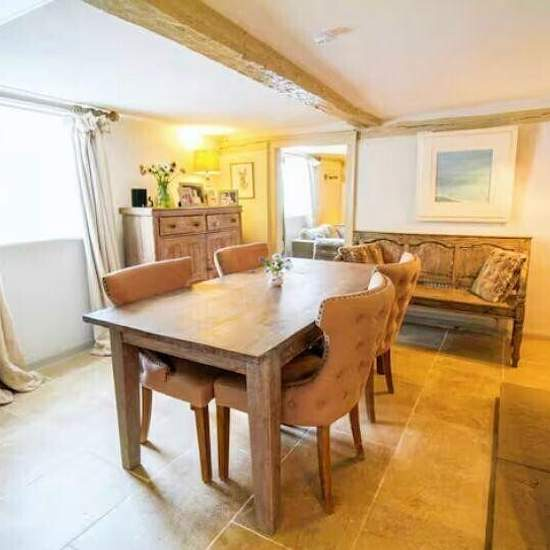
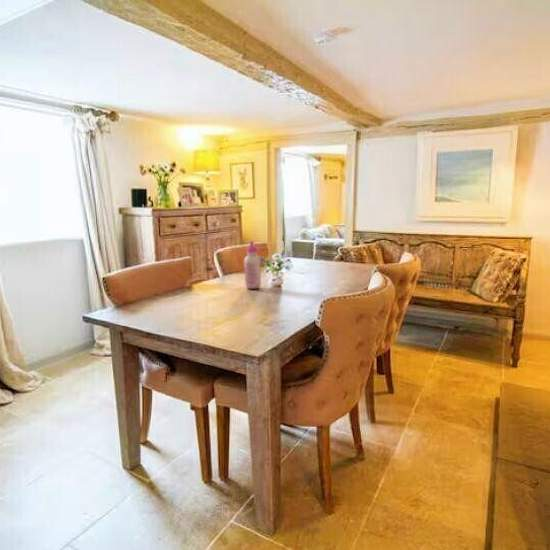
+ glue bottle [243,240,262,290]
